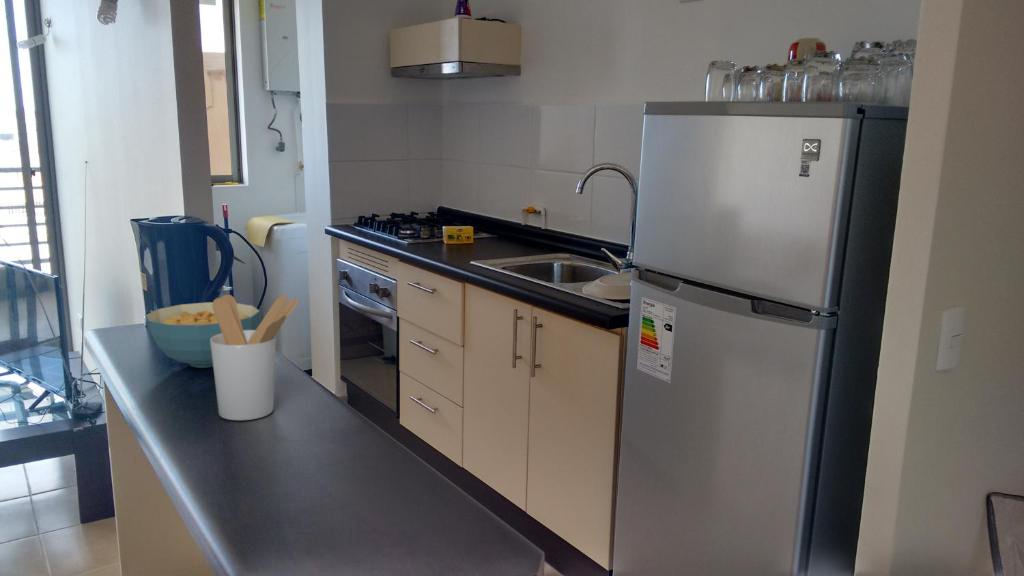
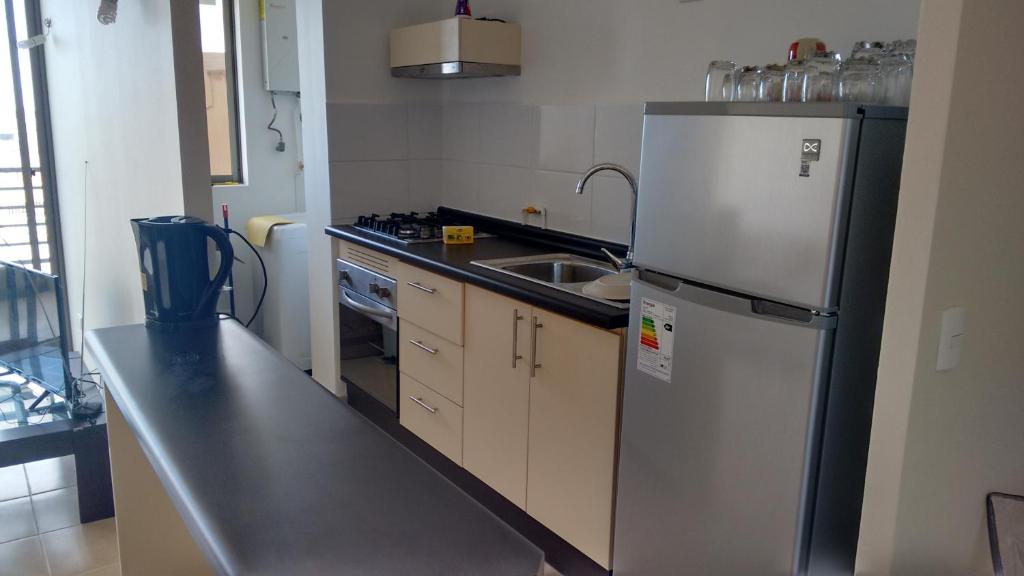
- cereal bowl [144,301,261,369]
- utensil holder [210,294,300,421]
